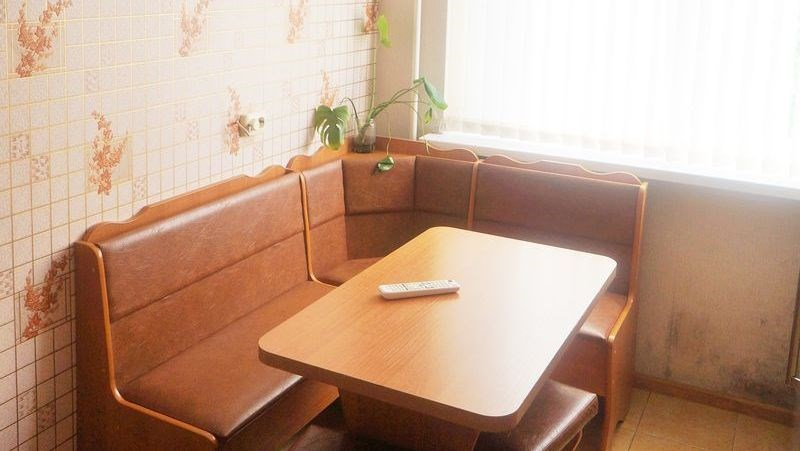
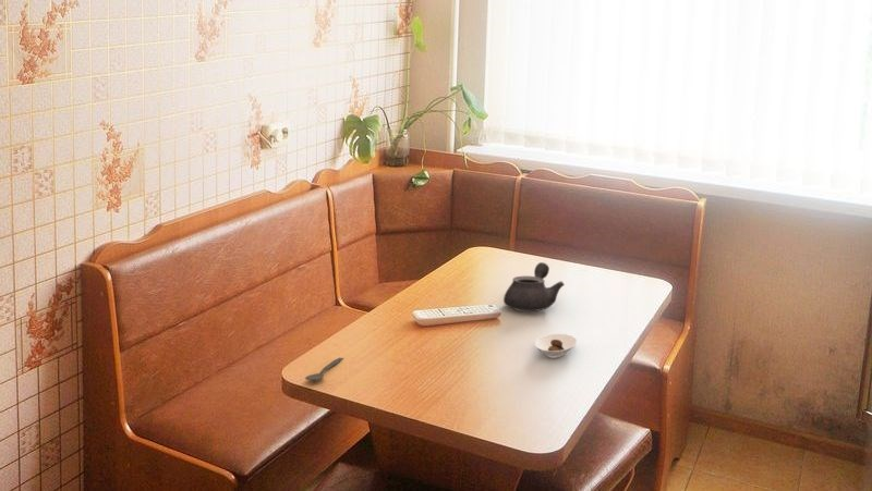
+ spoon [304,357,344,381]
+ saucer [534,333,578,359]
+ teapot [502,261,566,312]
